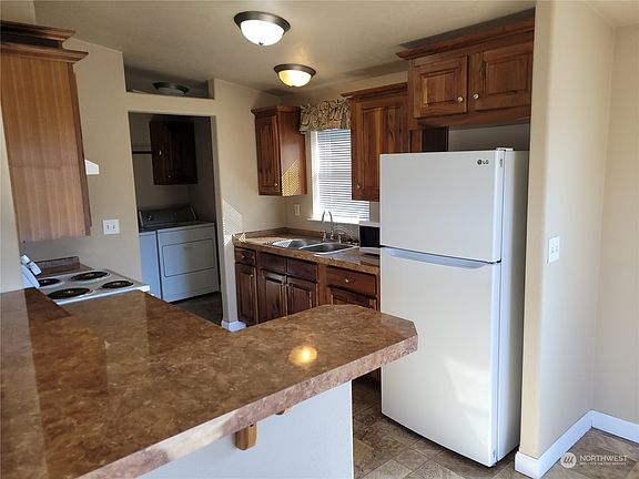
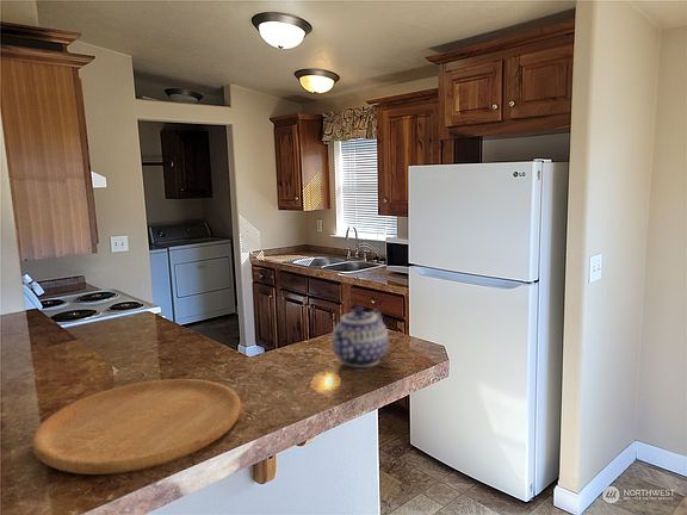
+ cutting board [31,378,242,476]
+ teapot [332,305,390,368]
